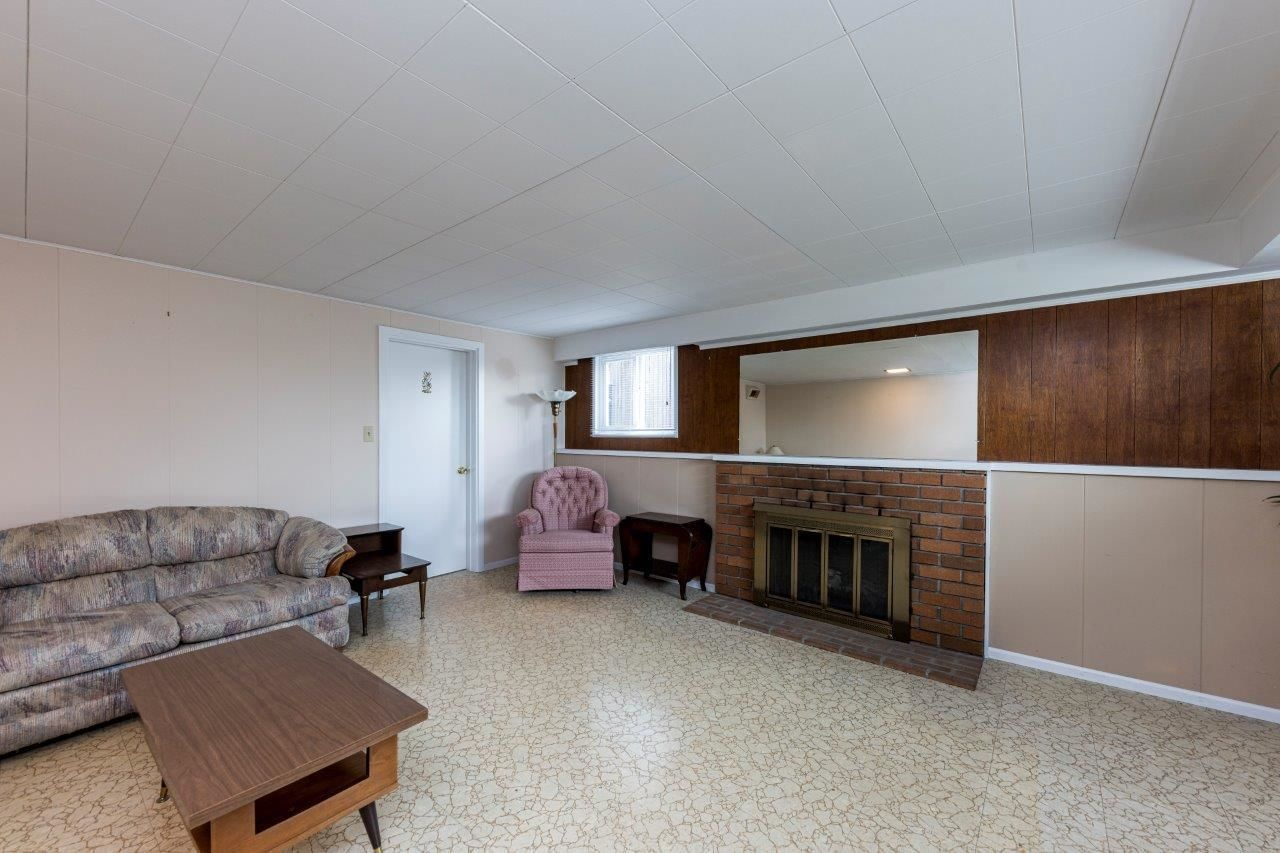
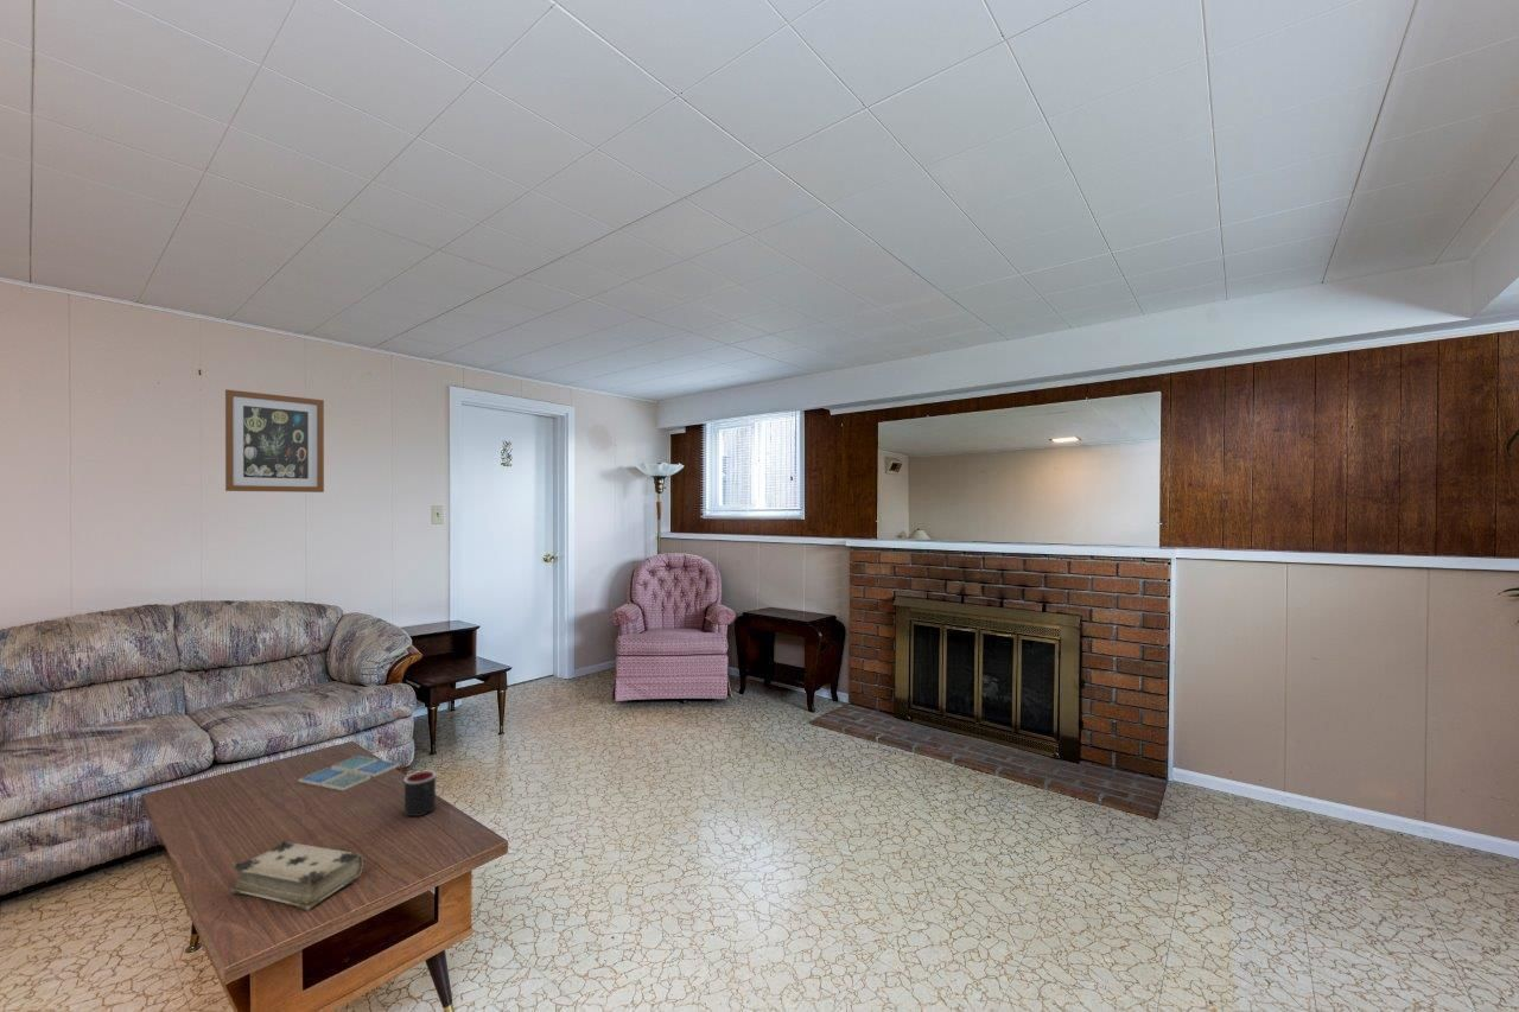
+ wall art [224,388,325,494]
+ mug [403,770,437,817]
+ book [230,840,364,912]
+ drink coaster [297,755,401,791]
